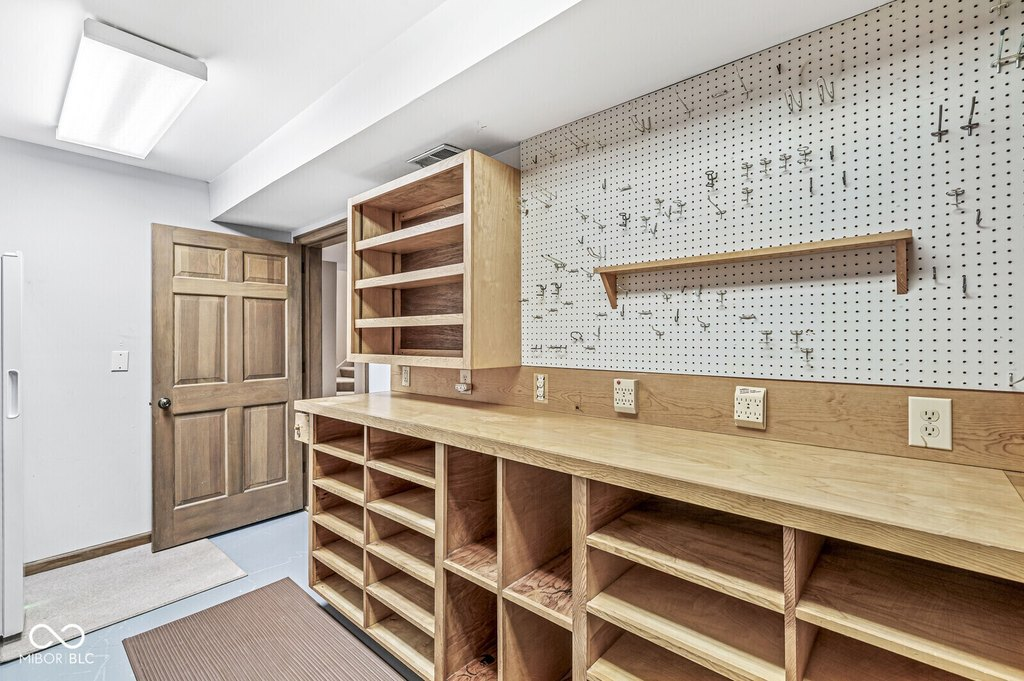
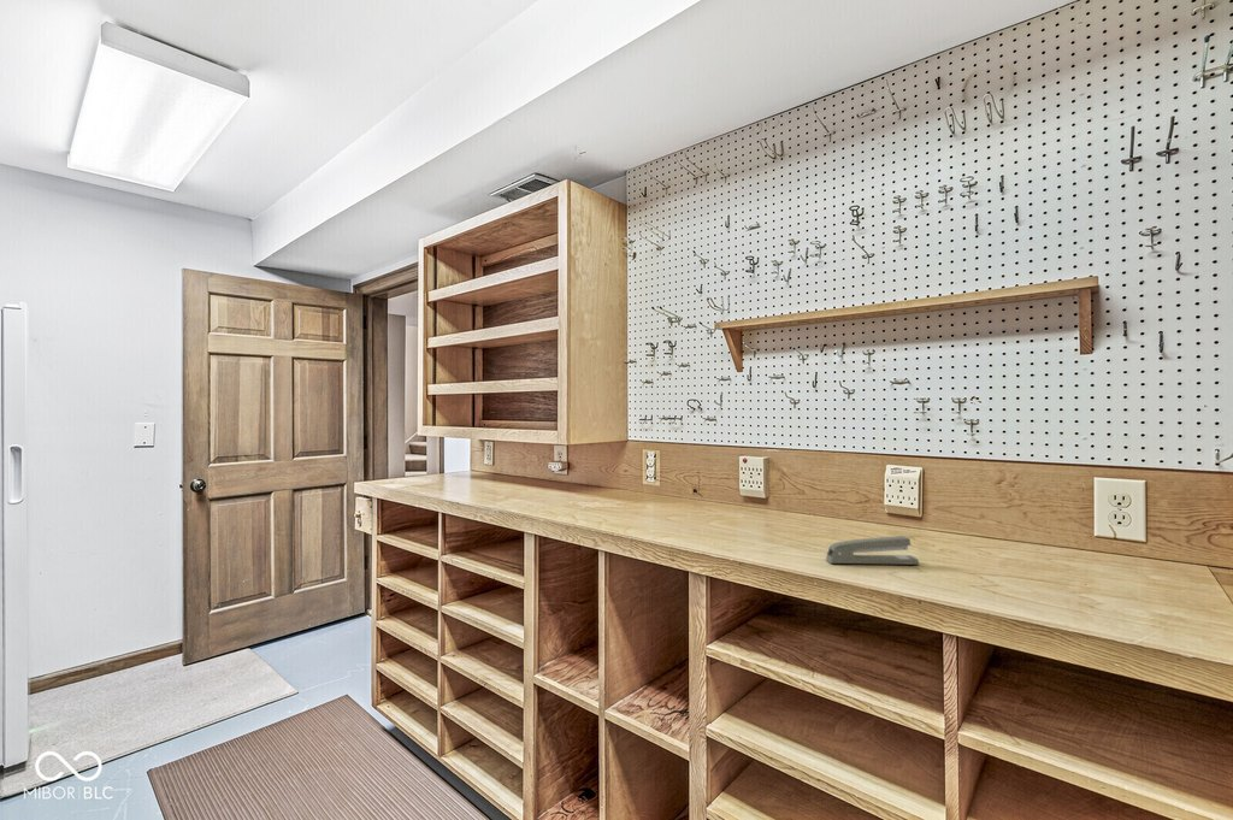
+ stapler [825,535,921,566]
